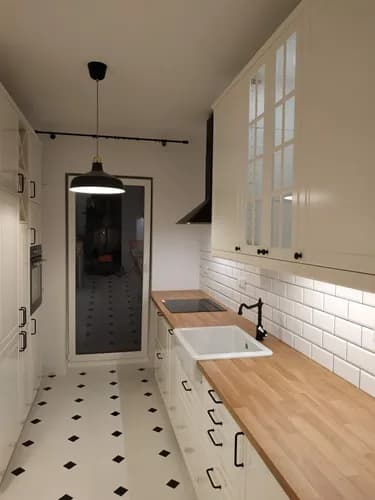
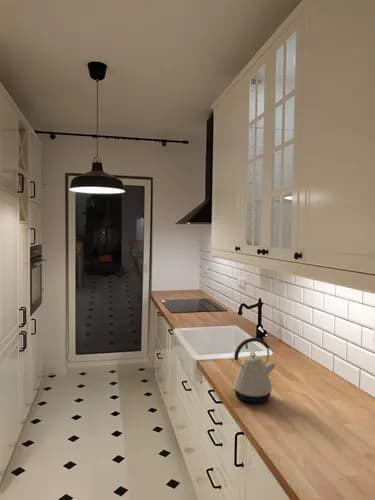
+ kettle [230,337,277,404]
